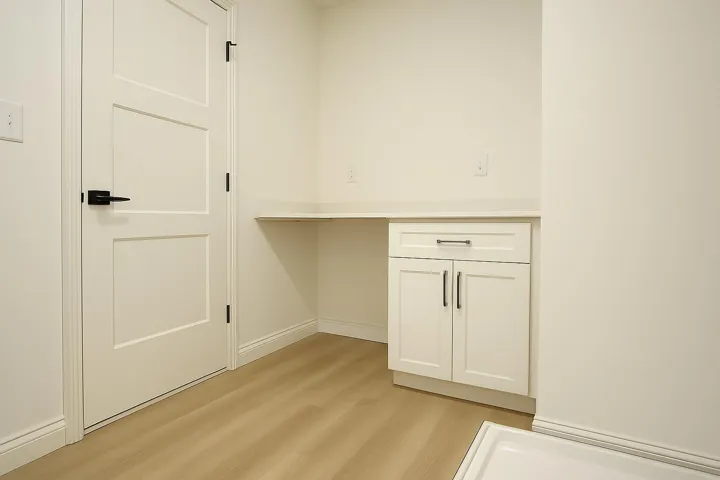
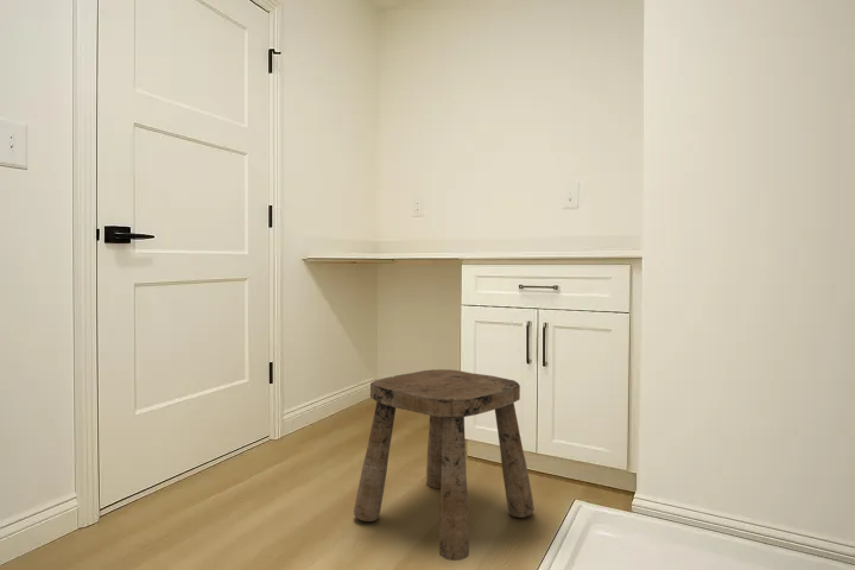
+ stool [353,368,536,562]
